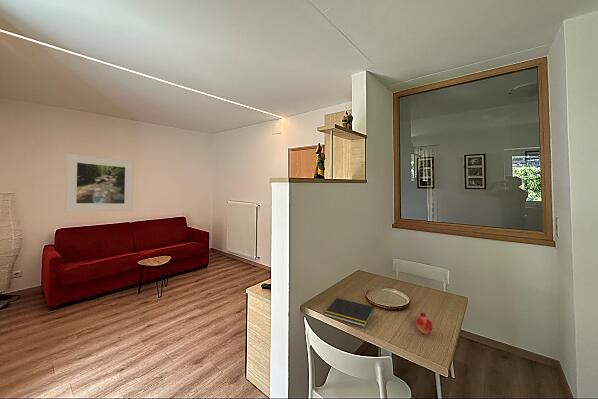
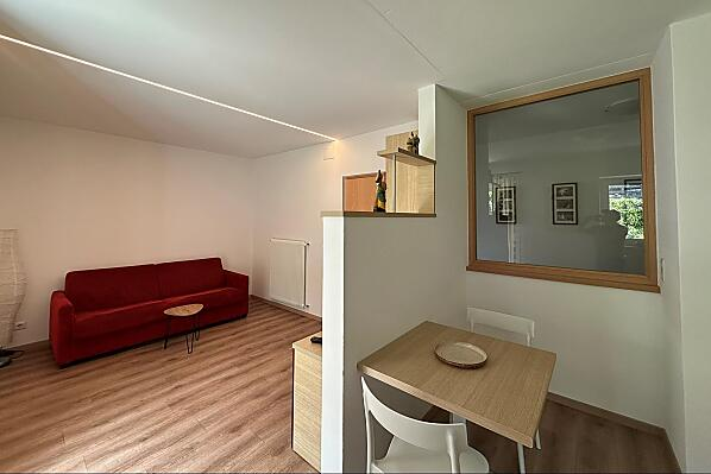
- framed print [64,152,135,213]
- notepad [324,297,376,328]
- fruit [414,311,434,335]
